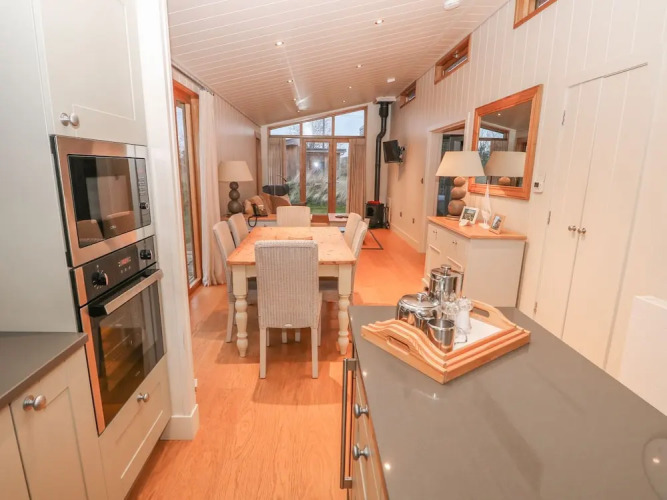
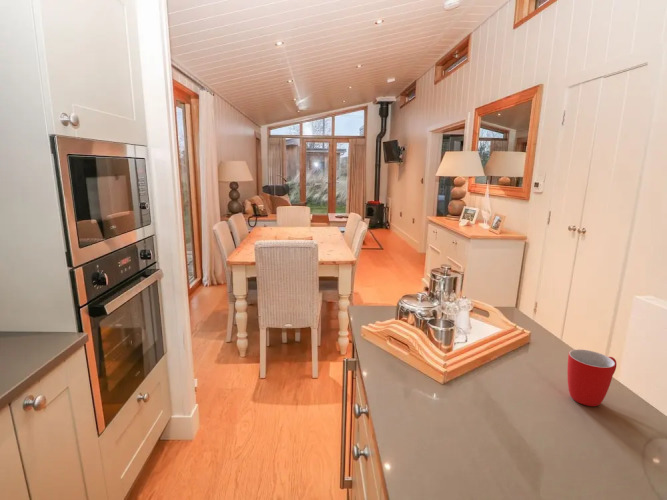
+ mug [566,348,618,407]
